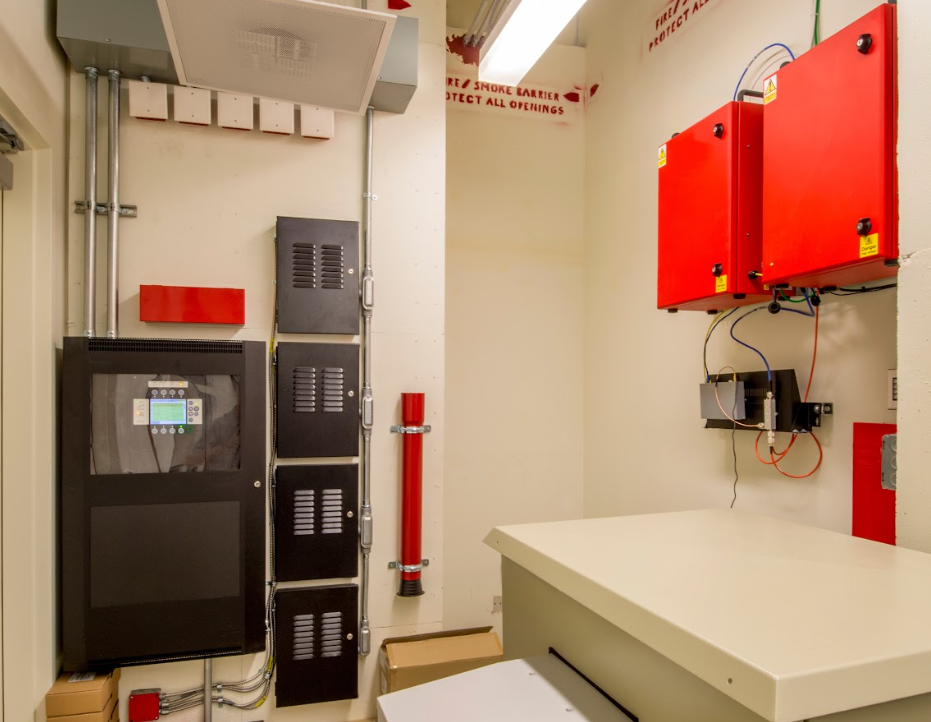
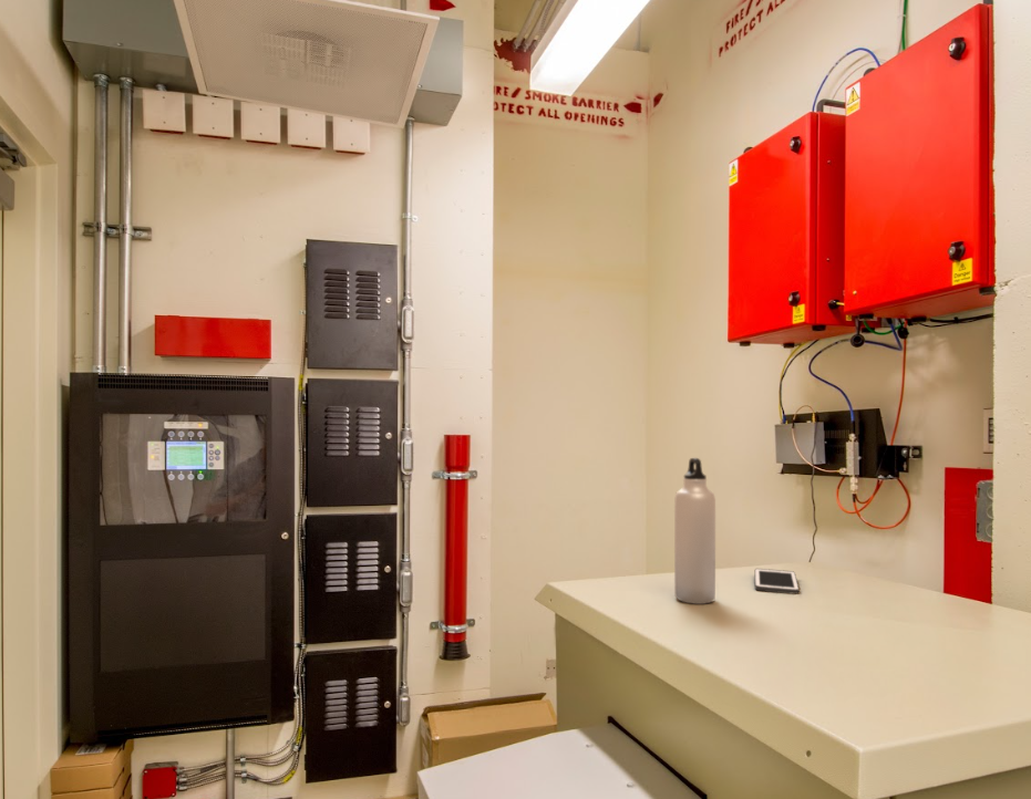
+ water bottle [673,457,716,605]
+ cell phone [754,568,800,595]
